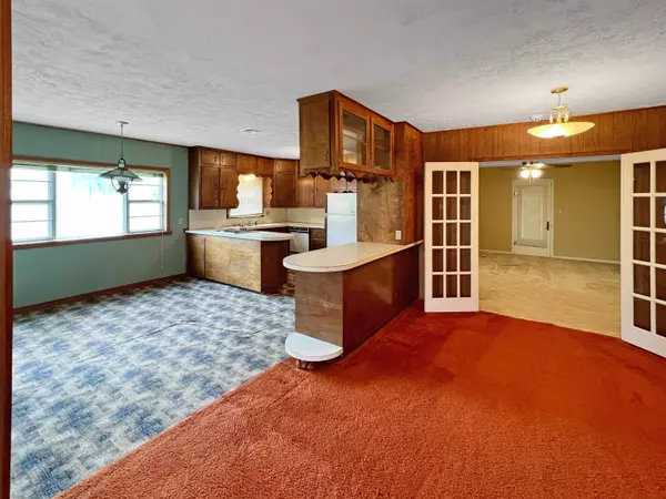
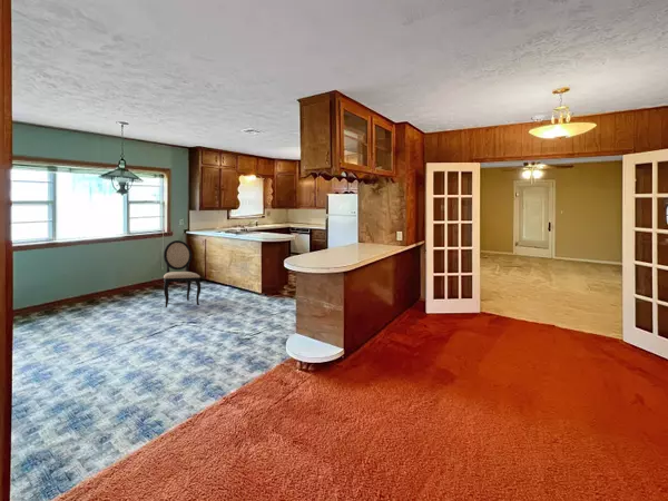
+ dining chair [163,239,202,308]
